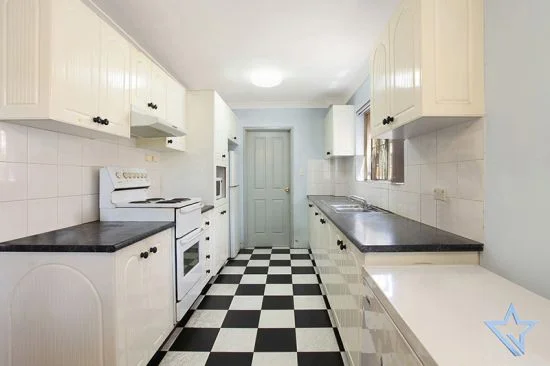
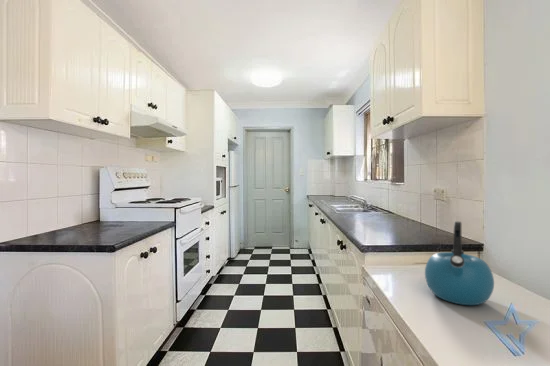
+ kettle [424,220,495,306]
